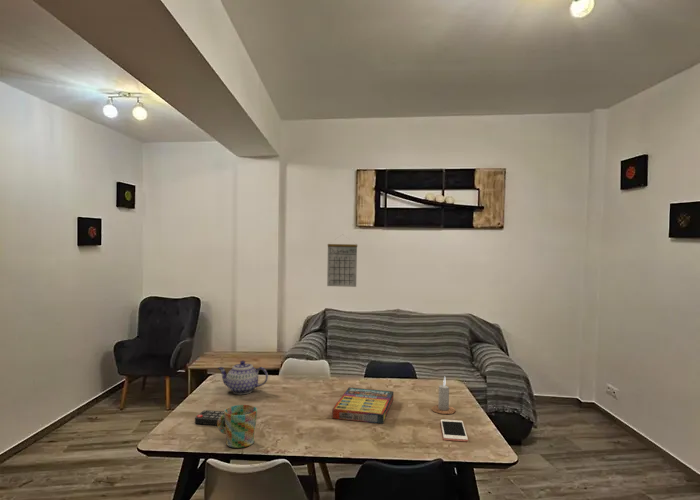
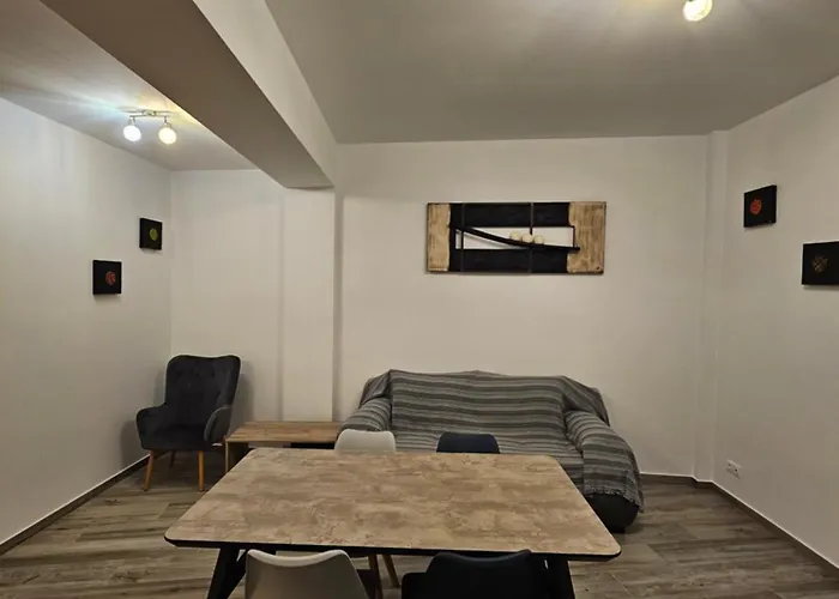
- calendar [326,233,358,288]
- teapot [217,360,269,395]
- candle [431,376,457,415]
- remote control [194,409,226,427]
- cell phone [440,418,469,442]
- mug [216,404,258,449]
- game compilation box [331,386,395,425]
